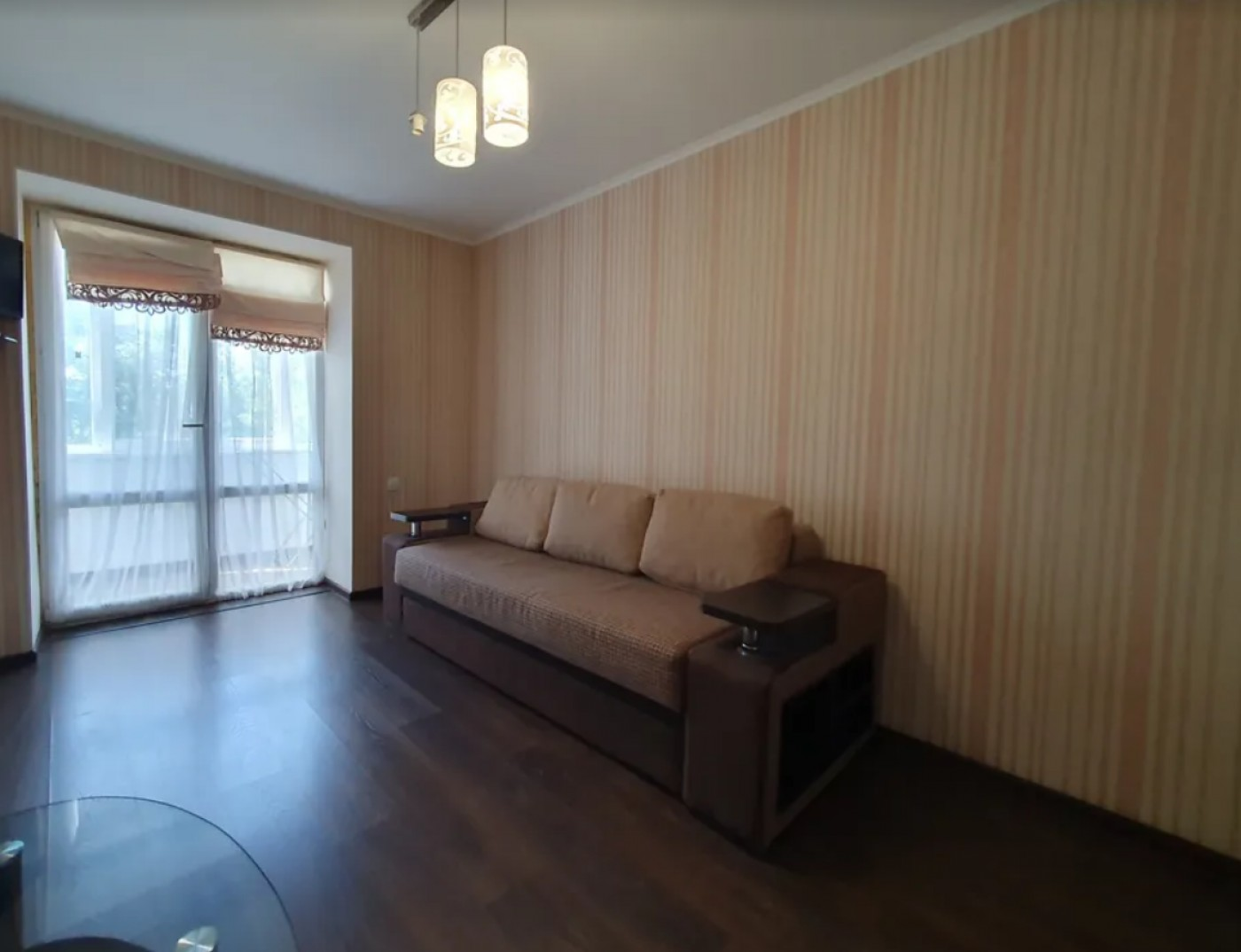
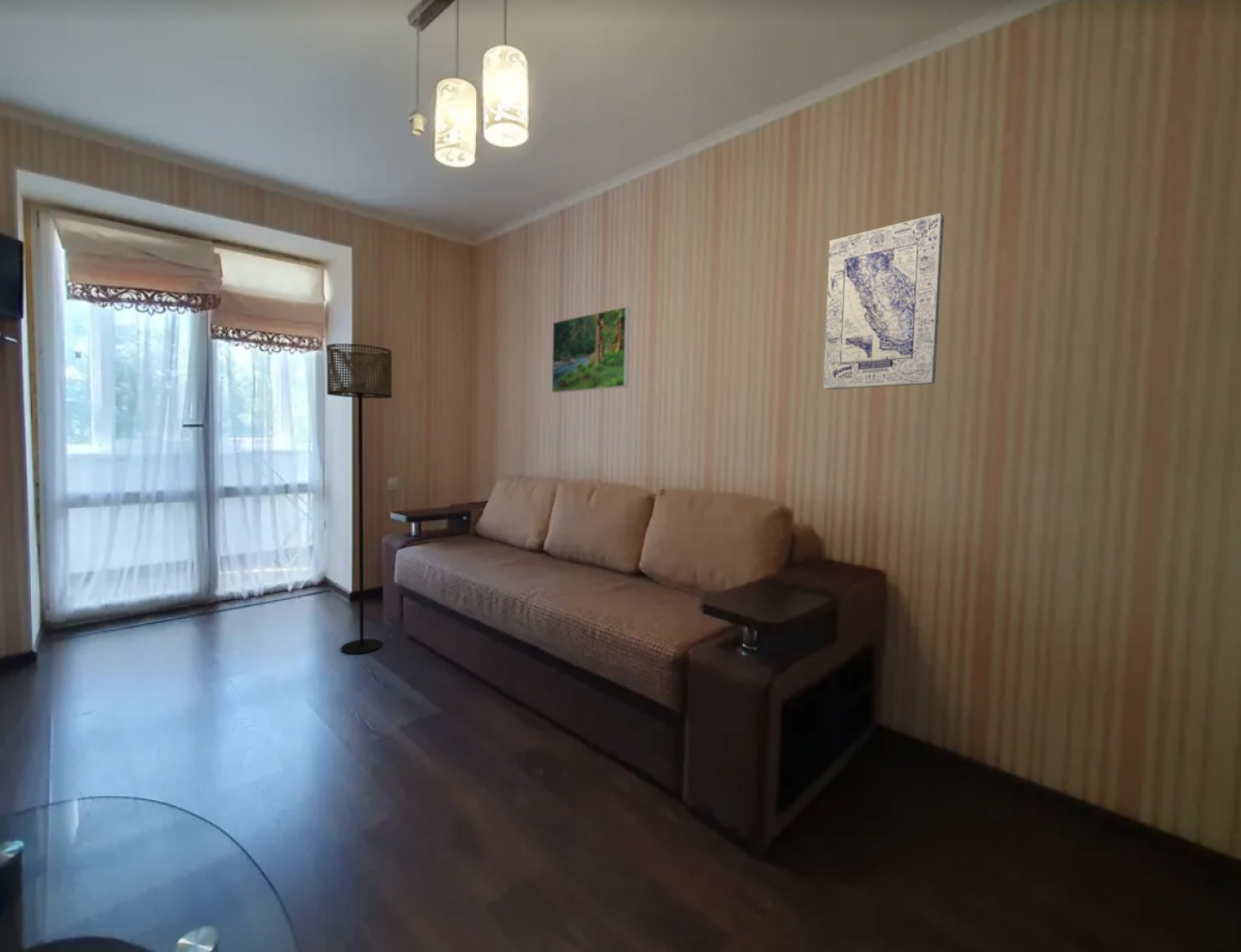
+ wall art [823,212,945,390]
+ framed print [551,306,631,394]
+ floor lamp [325,343,393,655]
